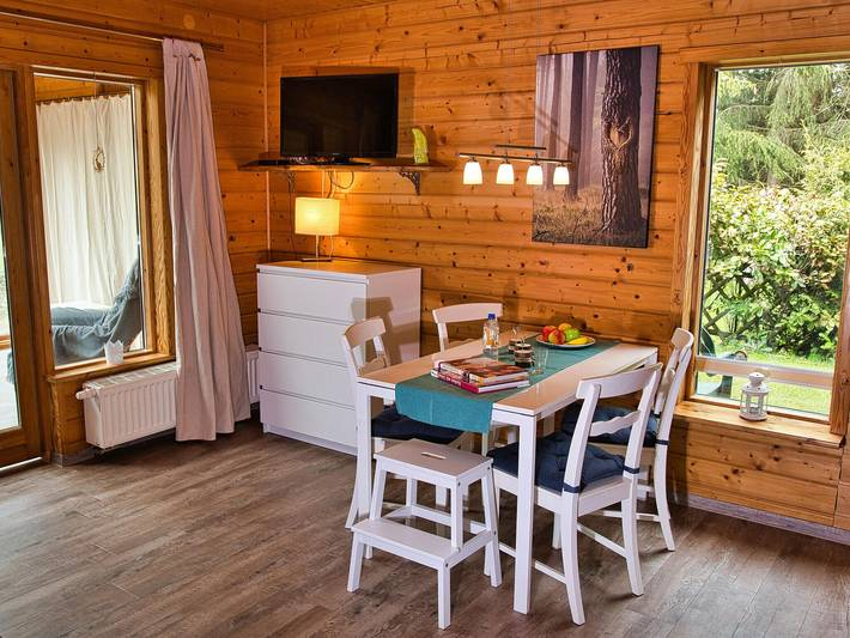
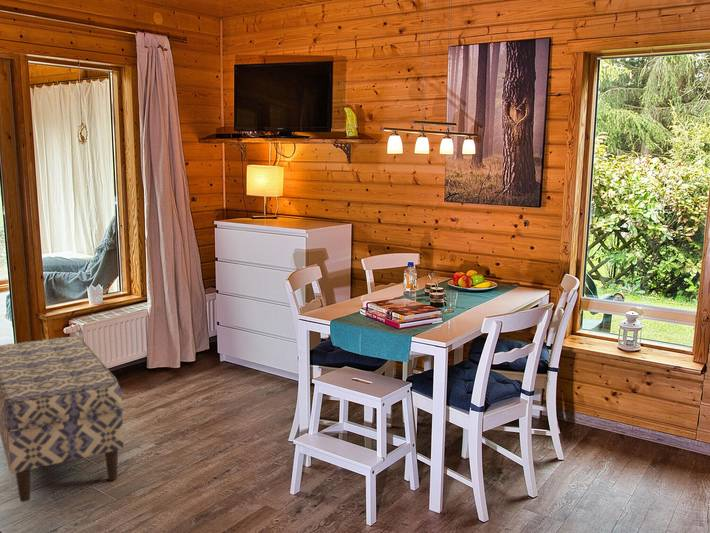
+ bench [0,335,125,503]
